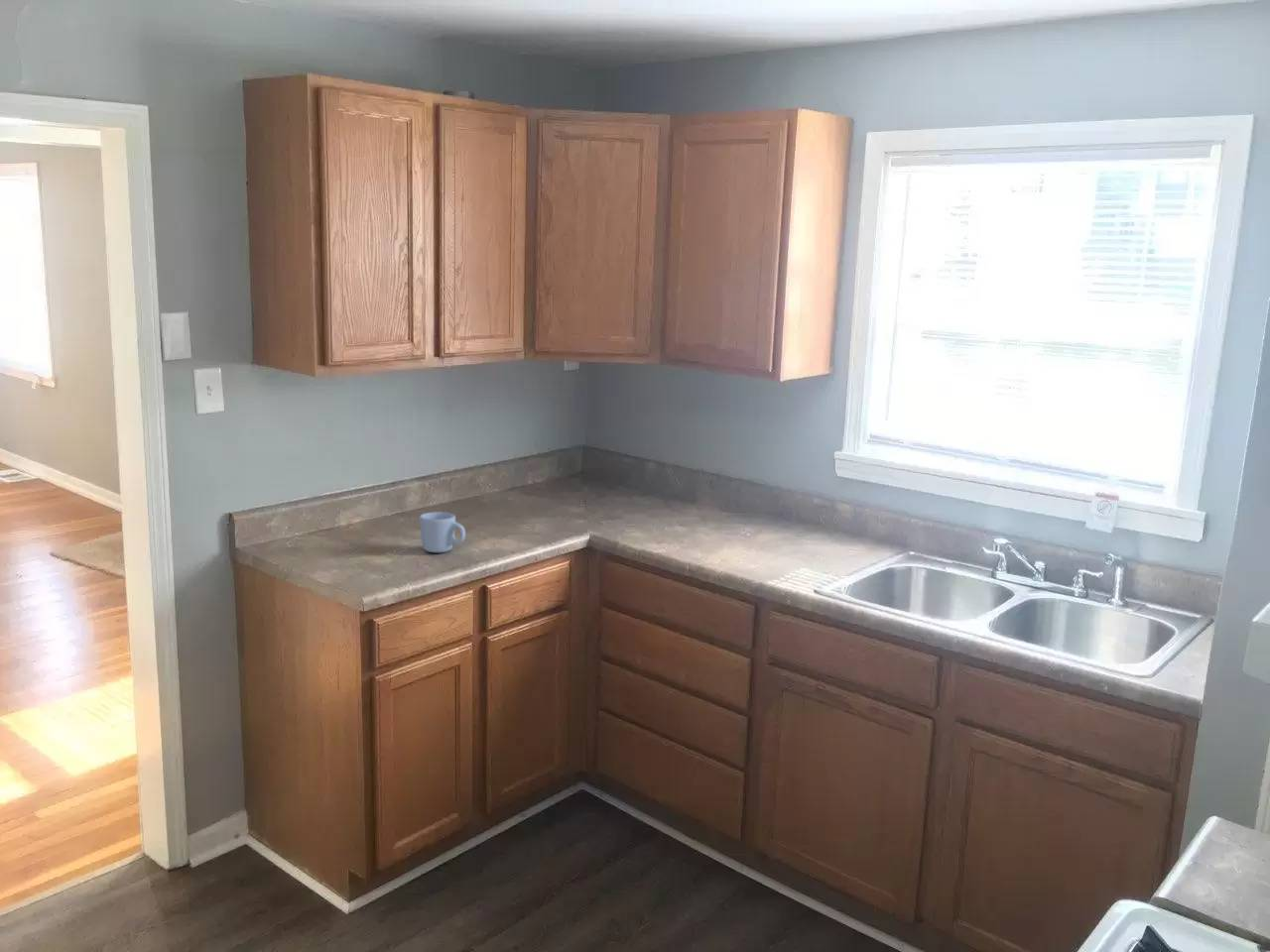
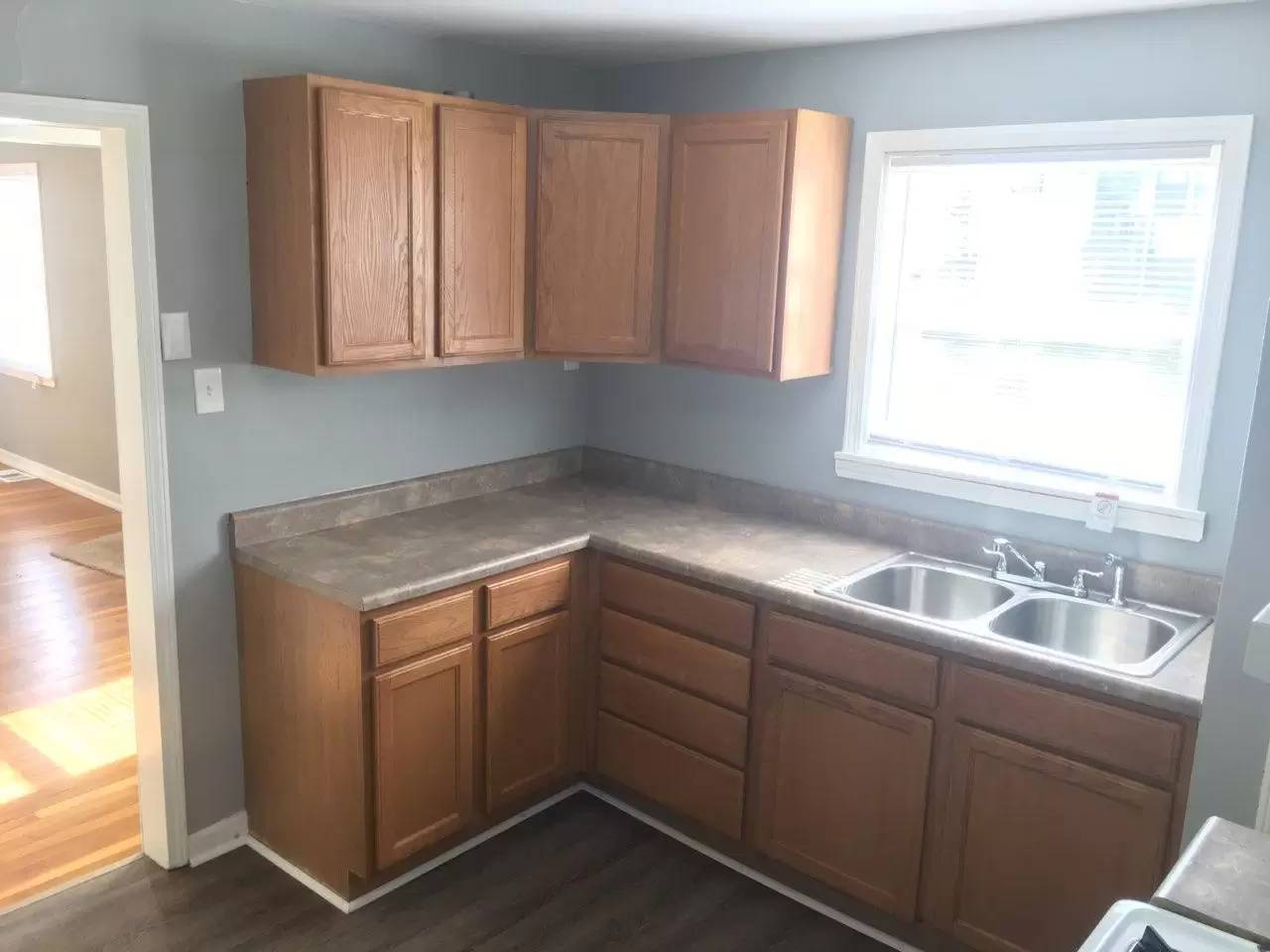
- mug [419,511,466,553]
